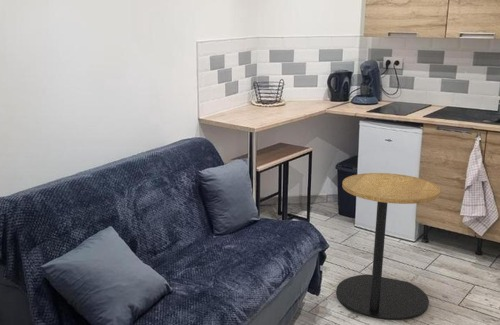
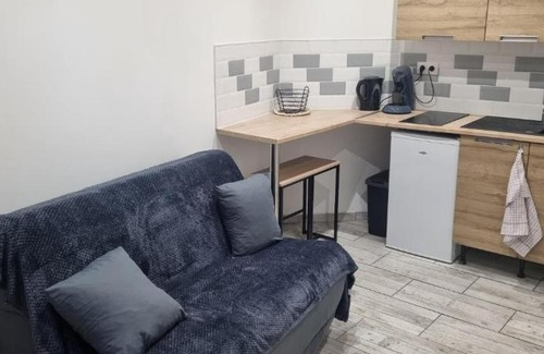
- side table [335,172,441,321]
